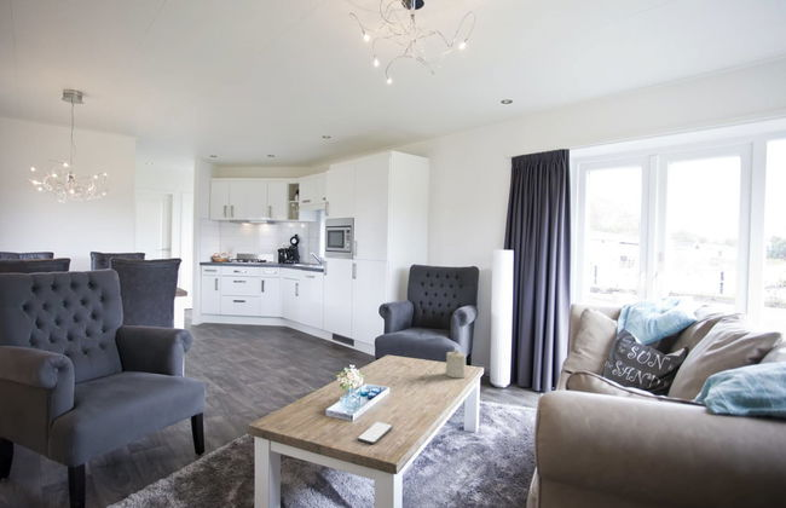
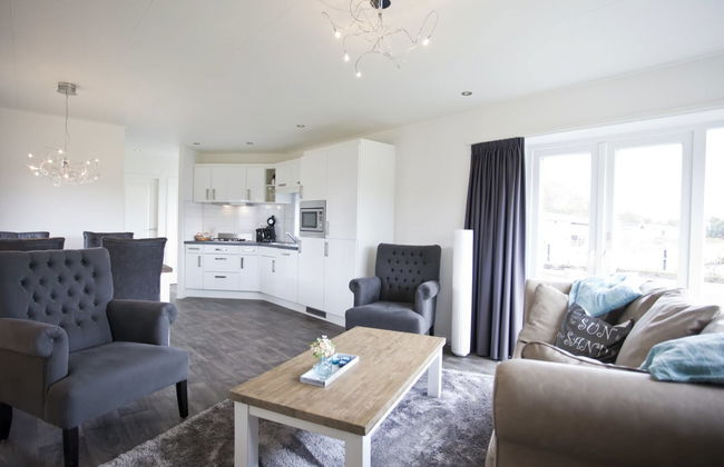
- smartphone [357,421,393,445]
- candle [445,348,467,379]
